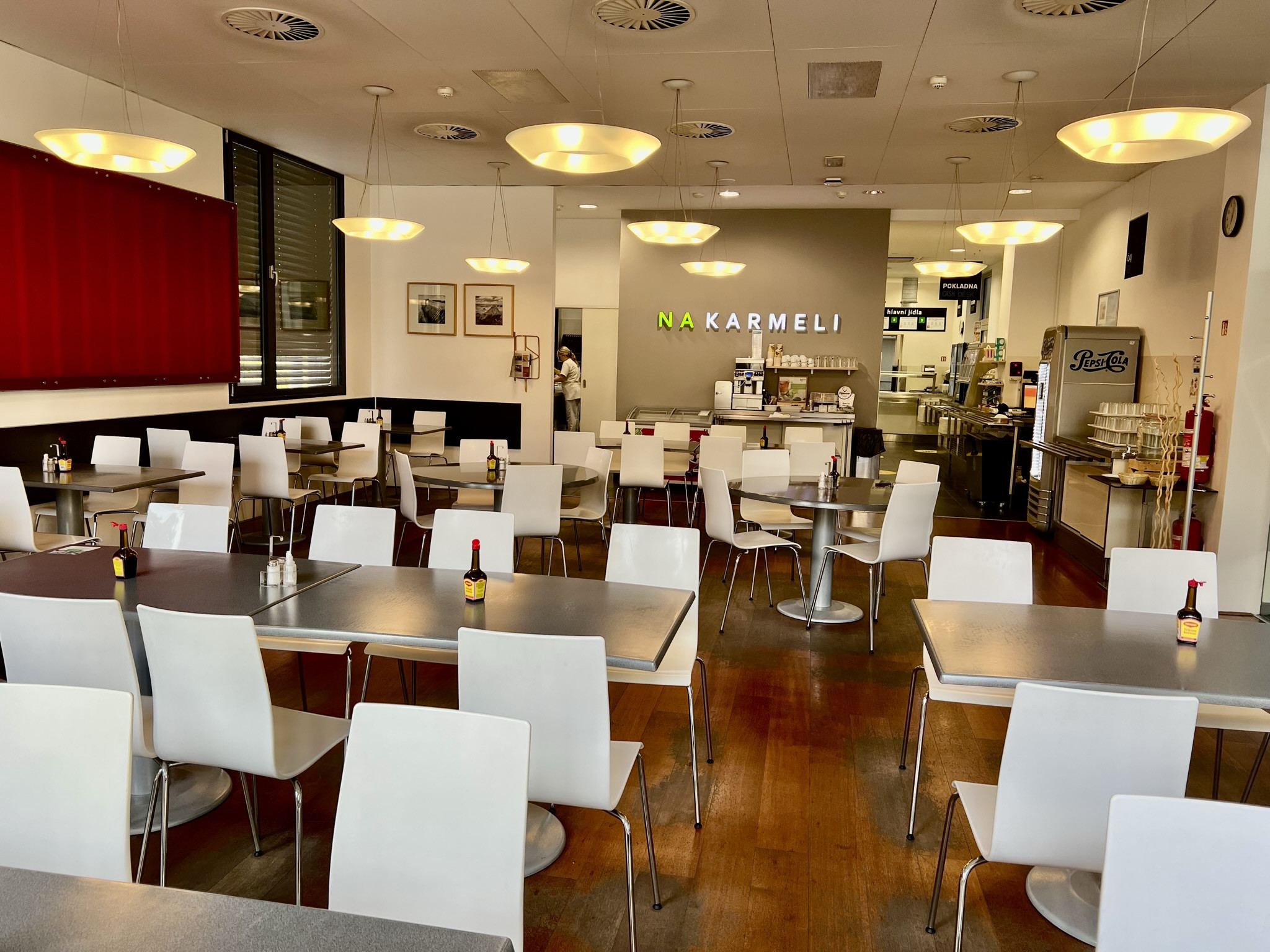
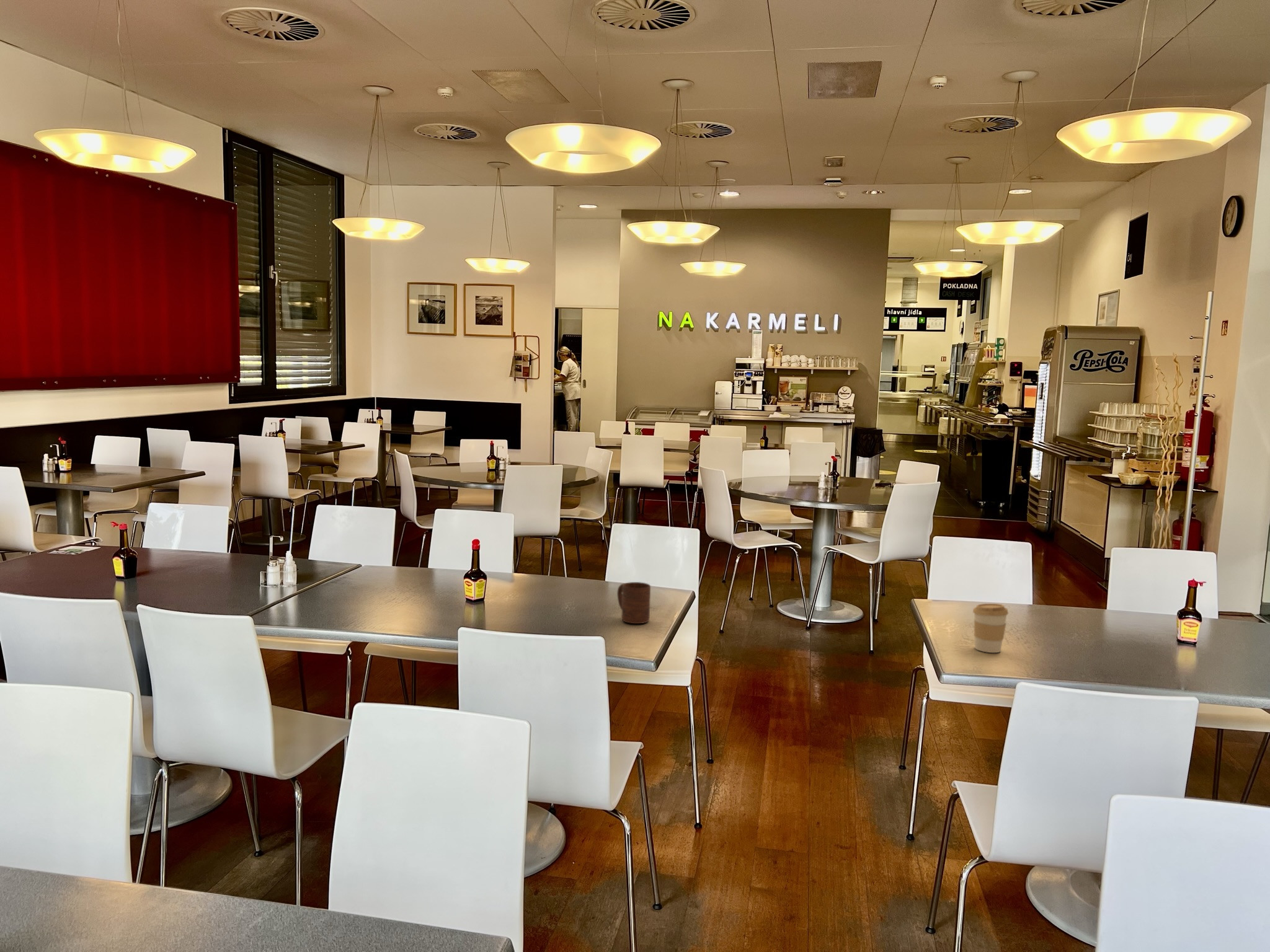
+ coffee cup [972,603,1009,653]
+ cup [616,581,651,624]
